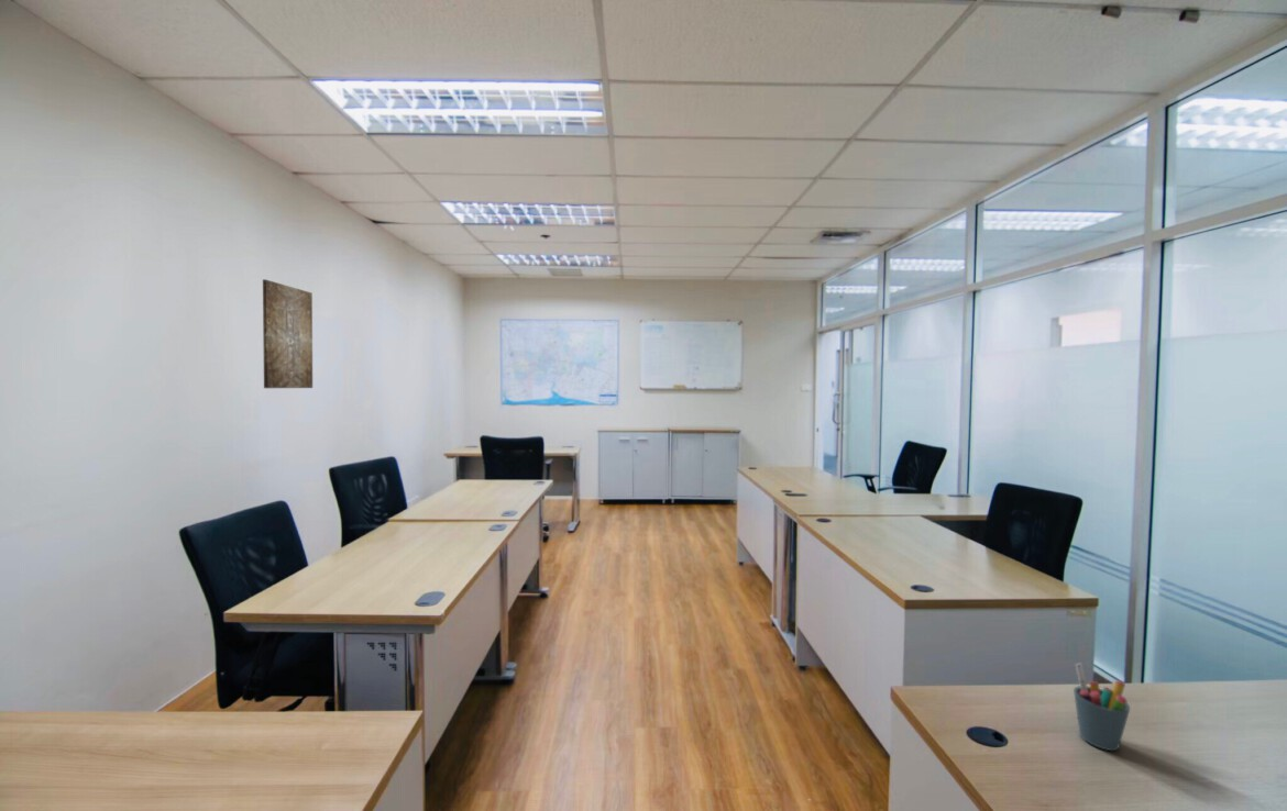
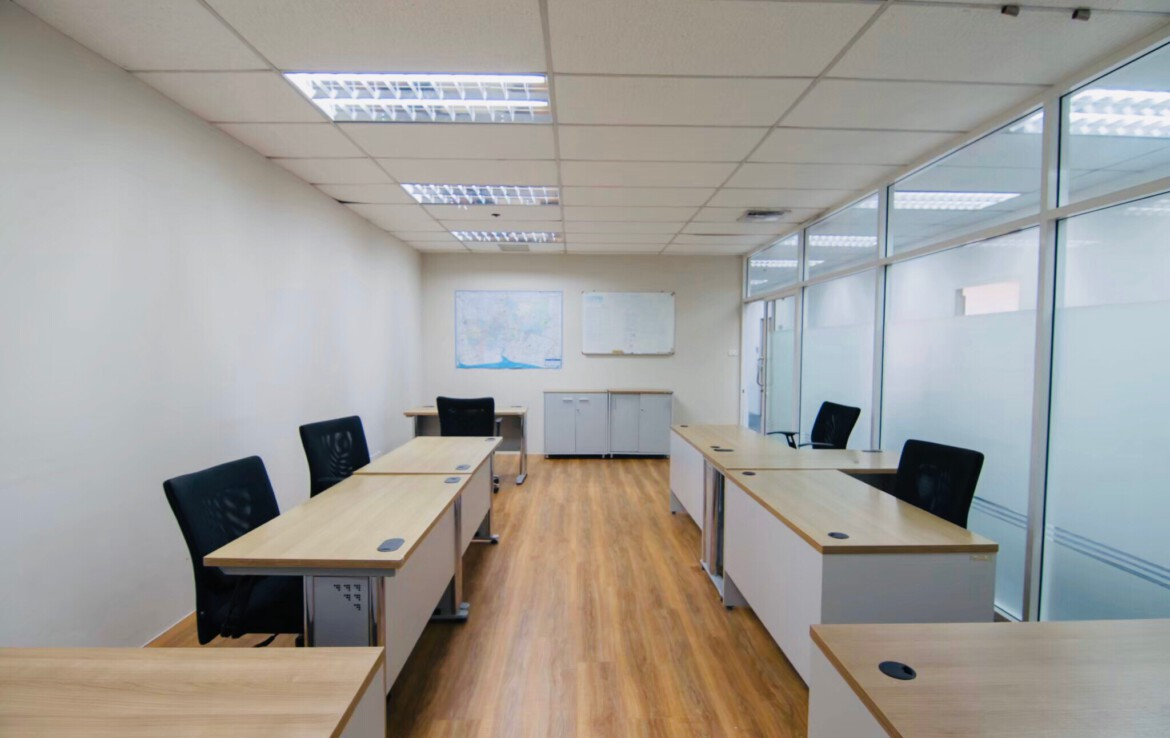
- pen holder [1072,663,1132,752]
- wall art [262,278,314,389]
